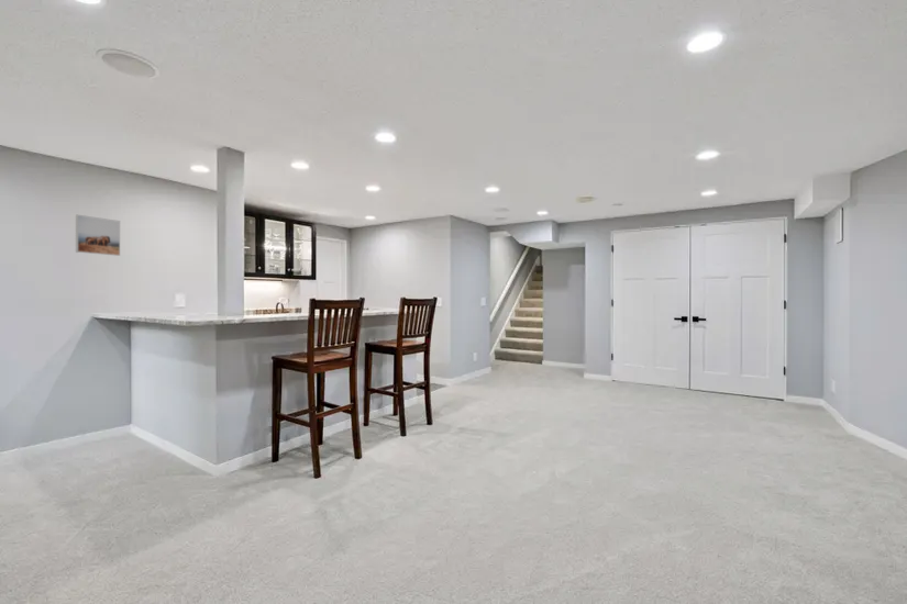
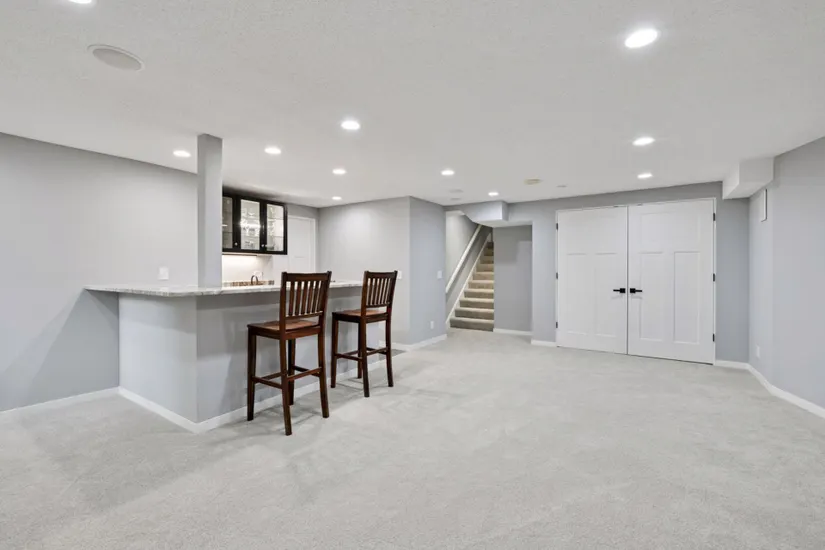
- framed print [75,214,121,257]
